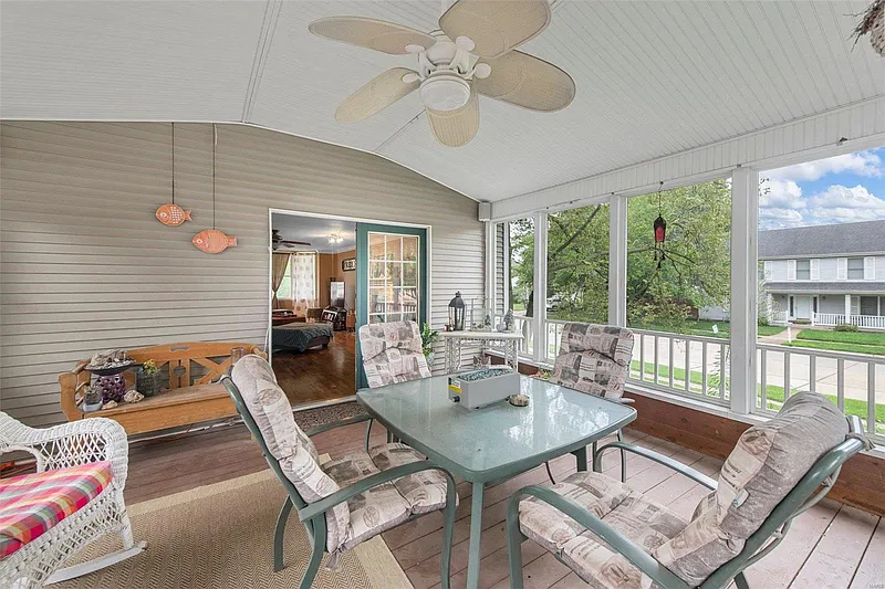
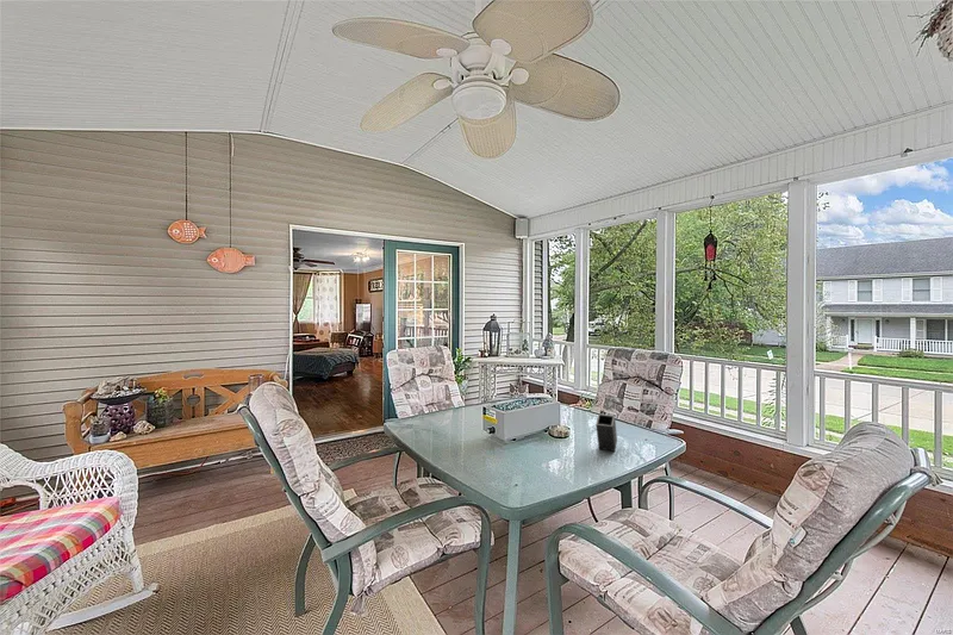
+ speaker [594,412,618,453]
